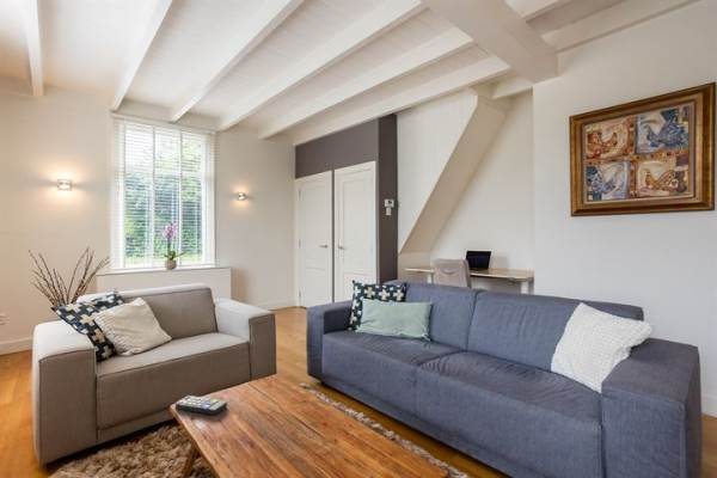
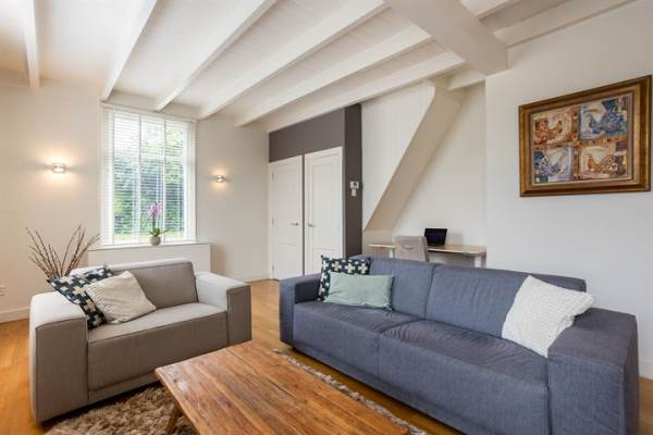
- remote control [174,394,228,416]
